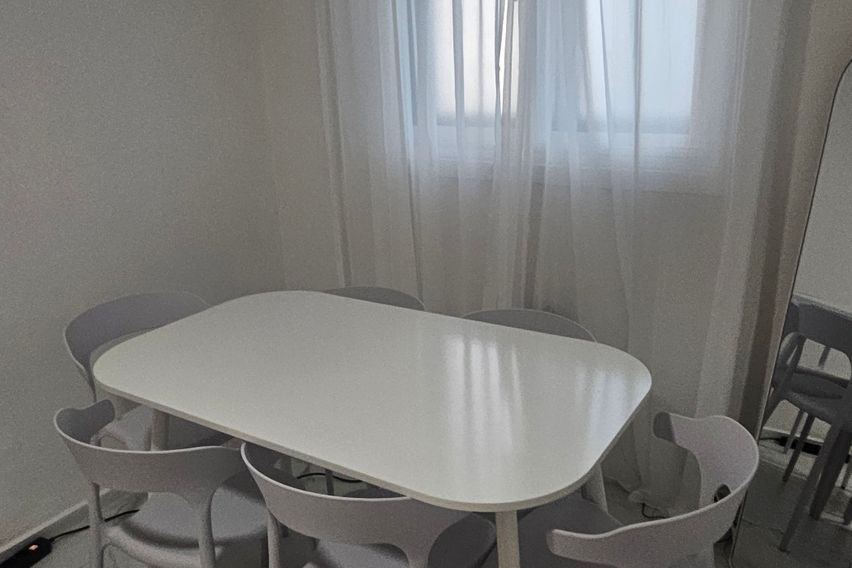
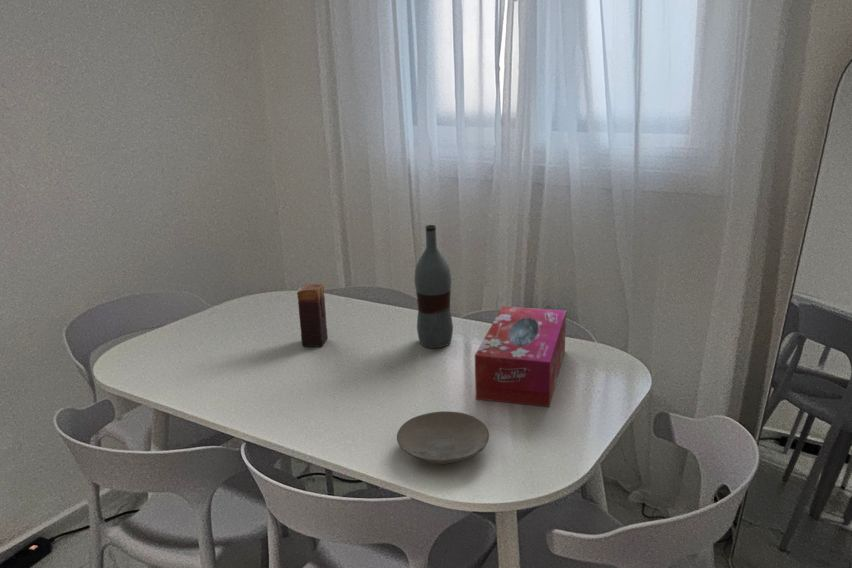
+ bottle [413,224,454,349]
+ plate [396,410,490,465]
+ candle [296,283,329,348]
+ tissue box [474,305,567,408]
